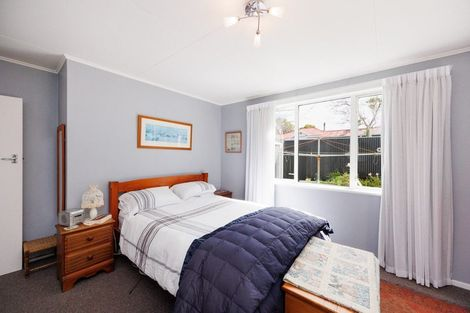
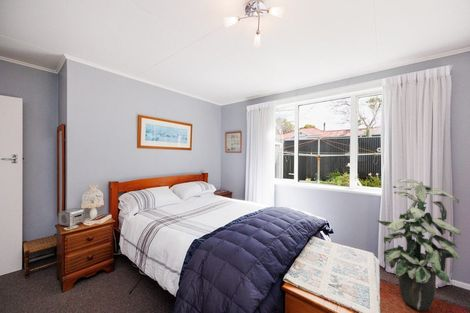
+ indoor plant [376,178,462,312]
